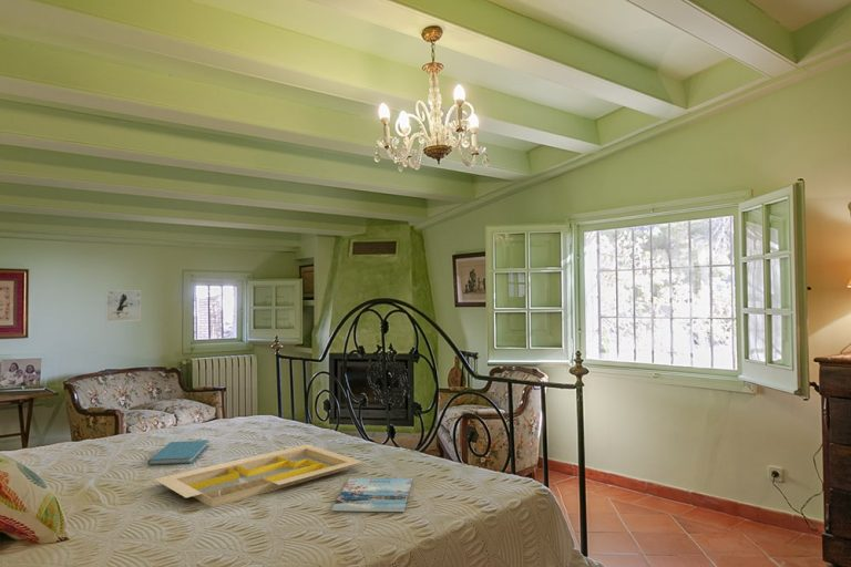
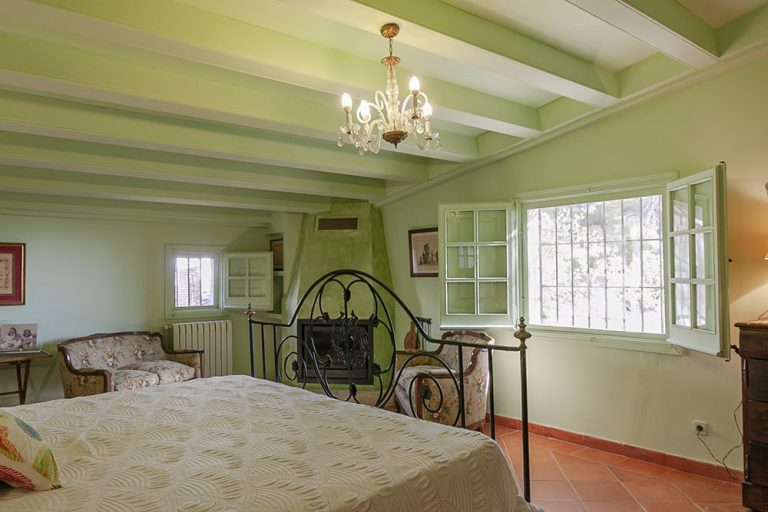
- serving tray [153,443,362,508]
- book [146,440,209,466]
- magazine [331,476,413,513]
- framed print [105,290,142,323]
